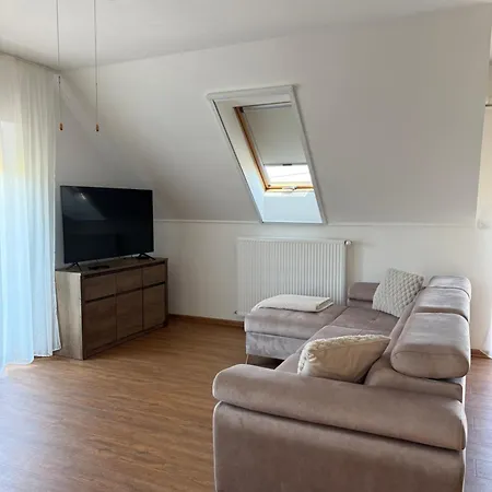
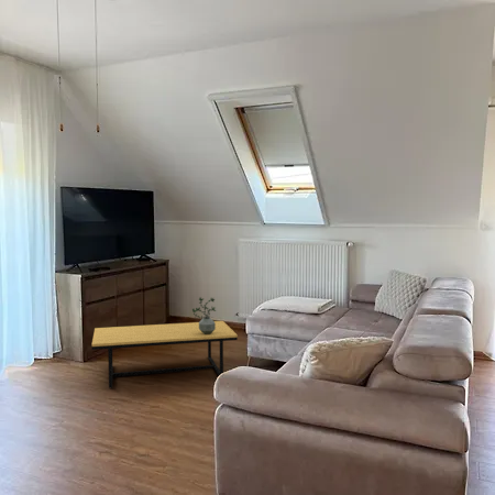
+ coffee table [91,320,239,389]
+ potted plant [191,297,217,334]
